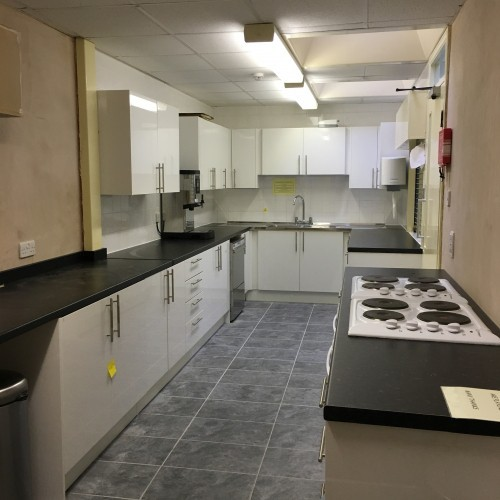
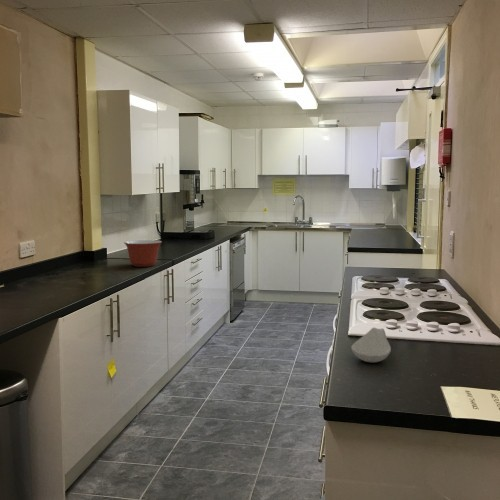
+ mixing bowl [123,239,163,268]
+ spoon rest [350,327,392,363]
